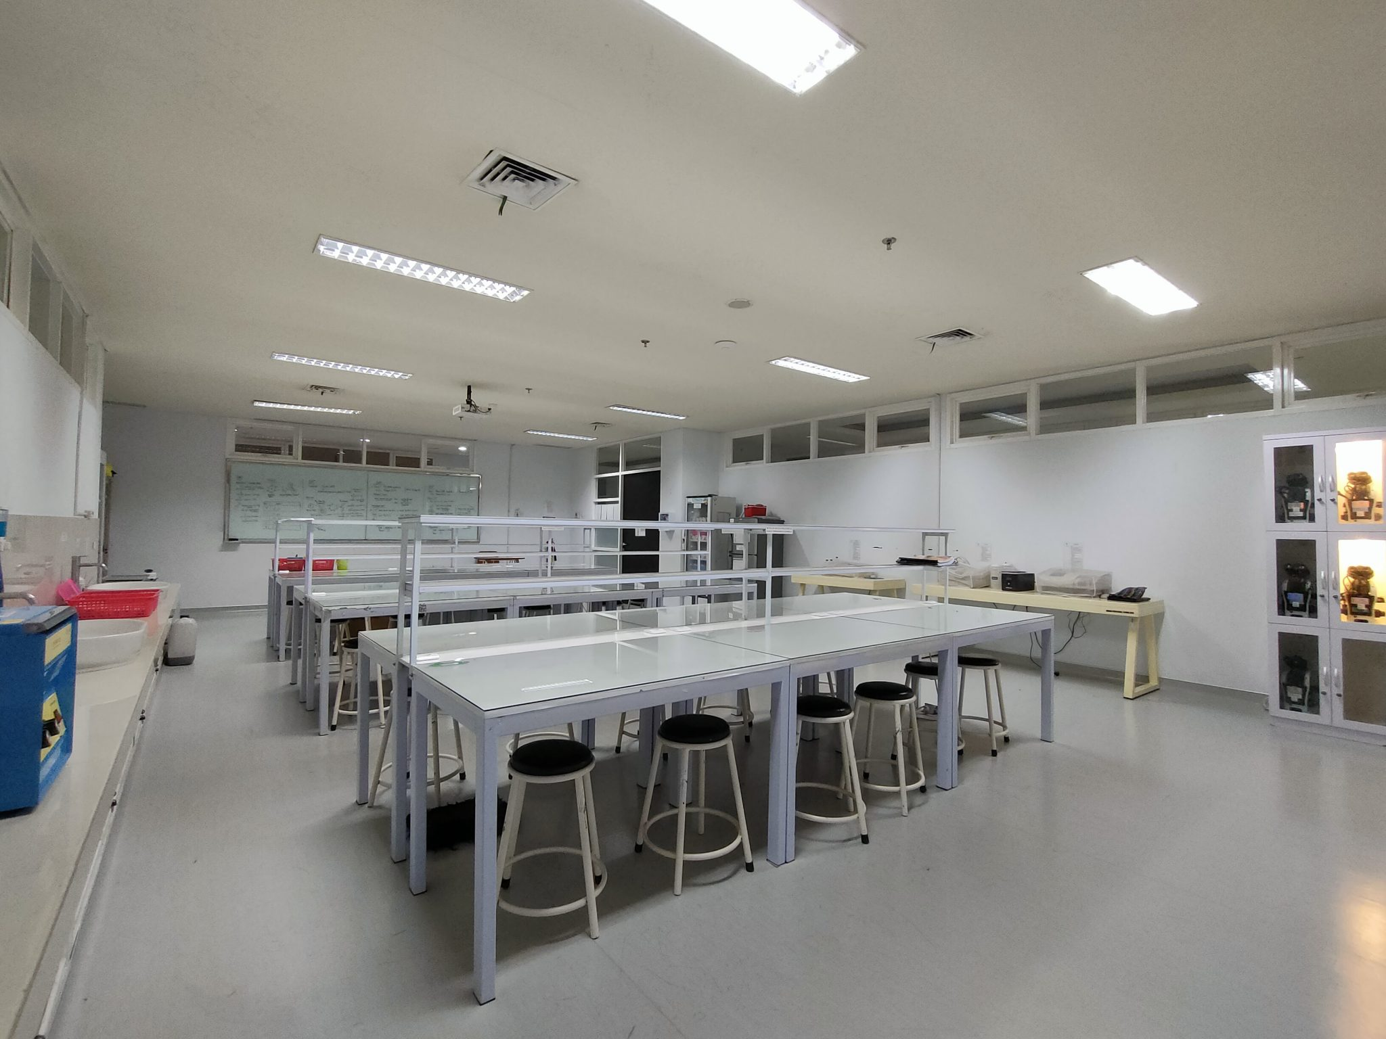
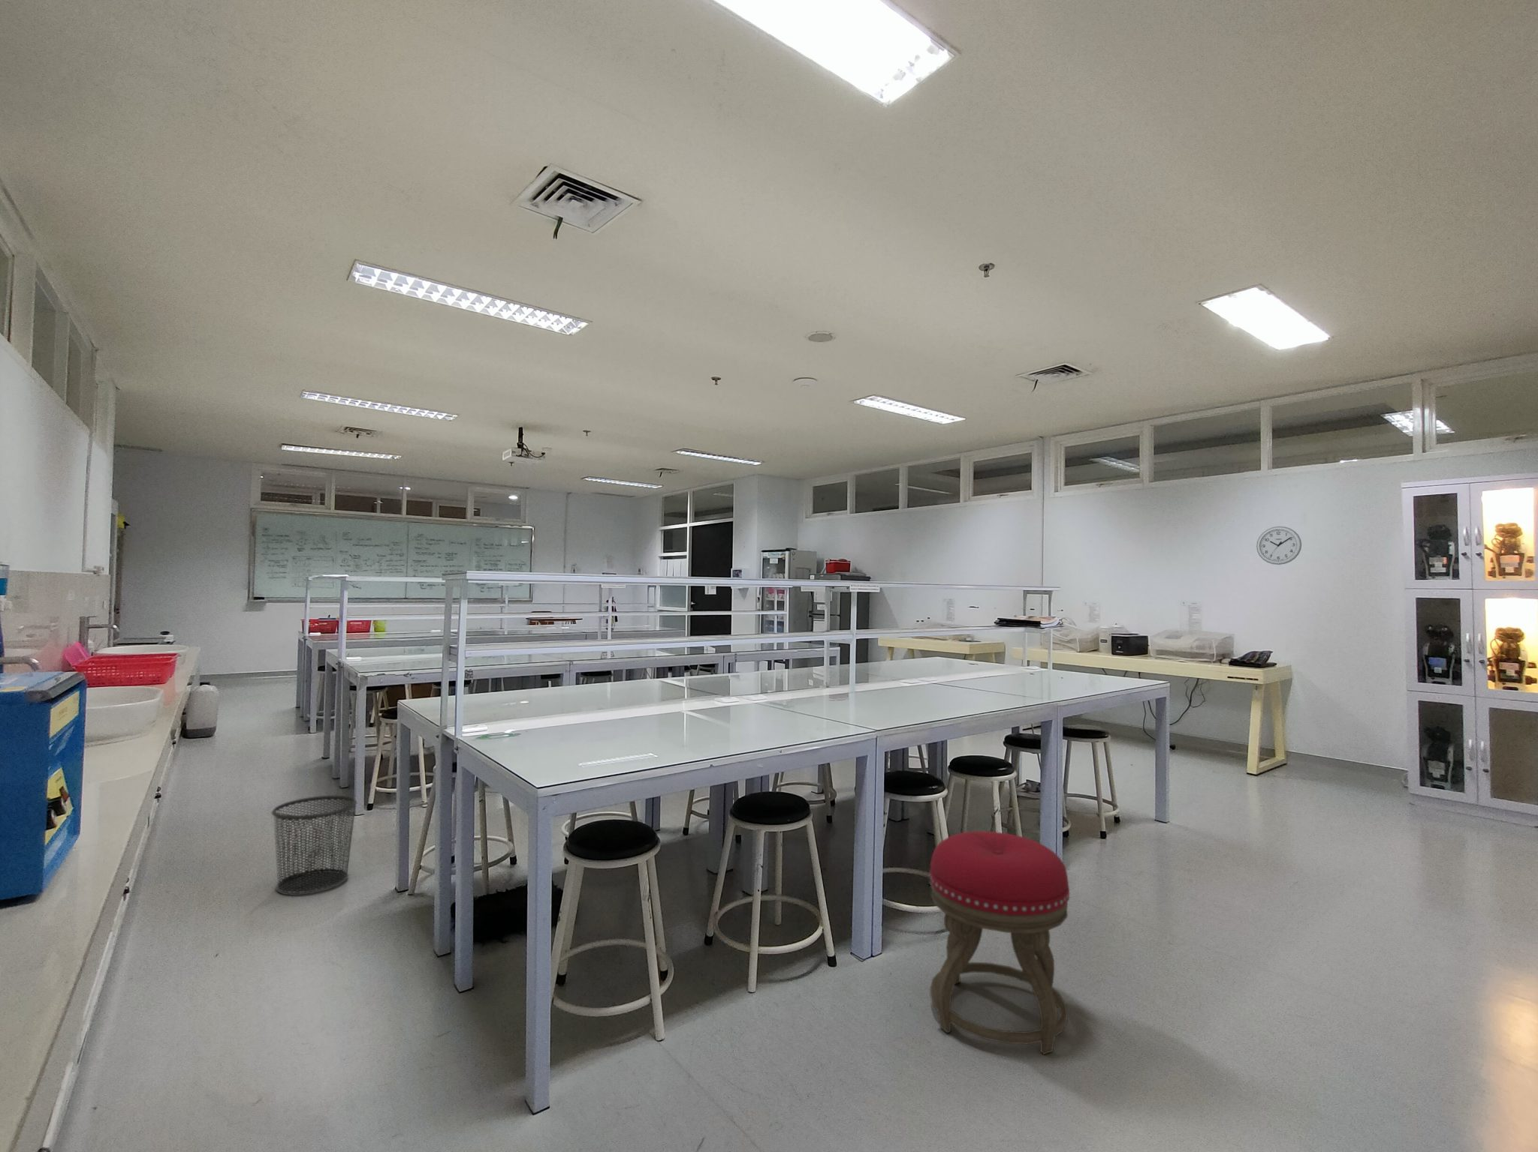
+ stool [929,830,1071,1055]
+ wall clock [1256,525,1302,565]
+ waste bin [270,795,357,897]
